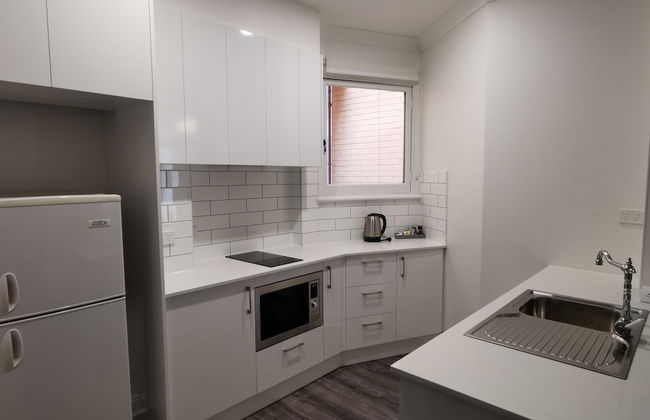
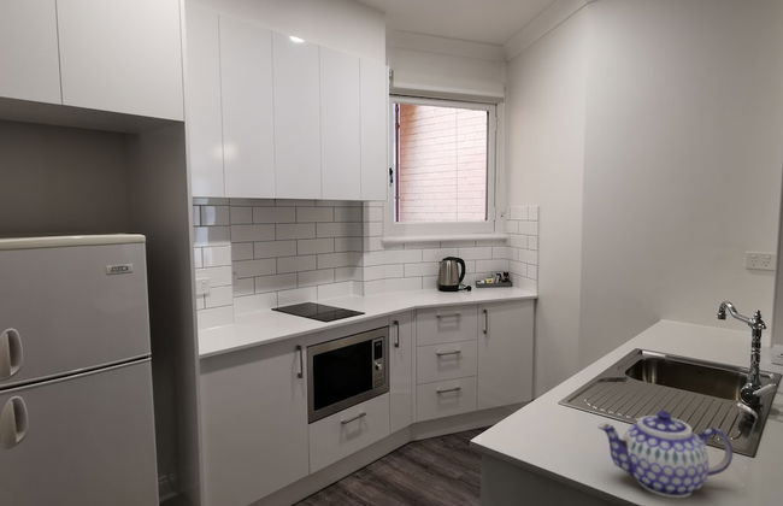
+ teapot [597,410,735,499]
